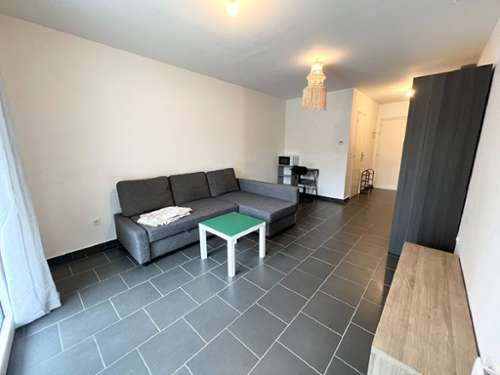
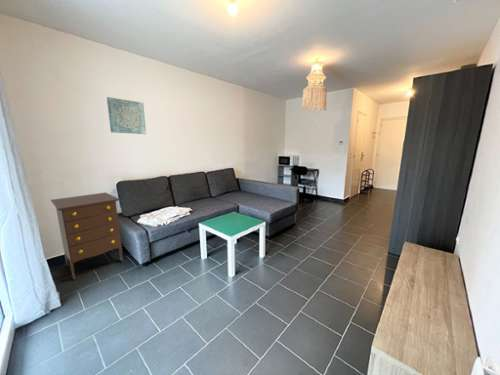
+ dresser [50,191,124,281]
+ wall art [106,96,147,135]
